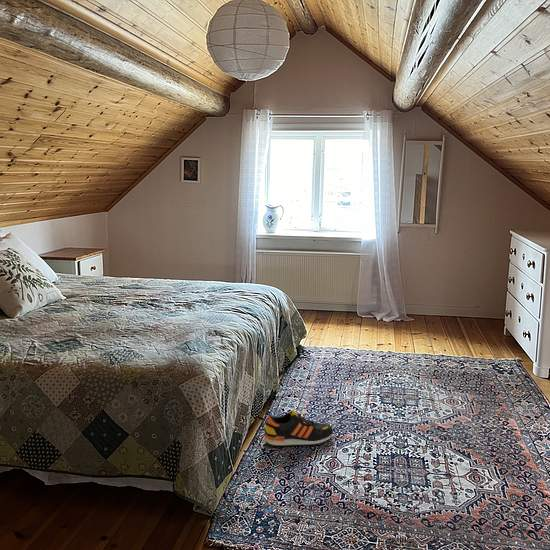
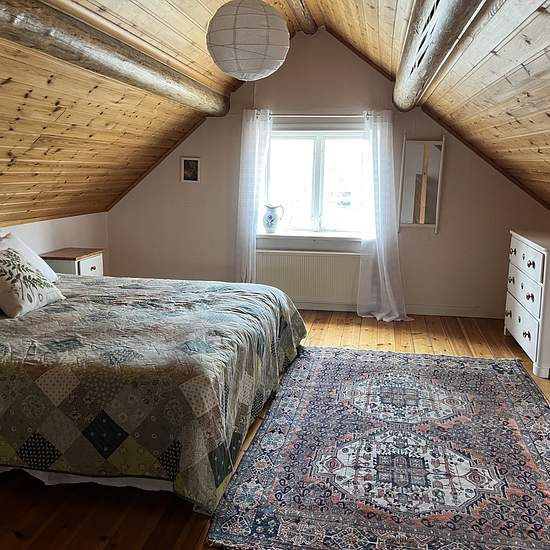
- shoe [263,409,334,447]
